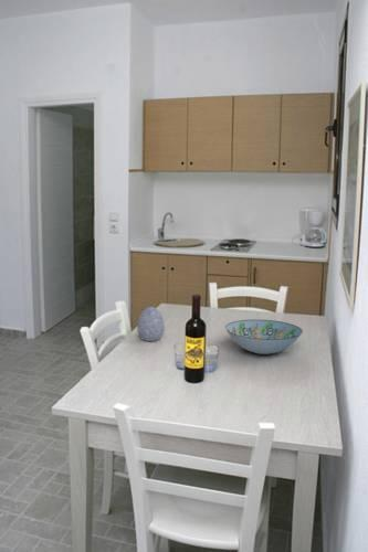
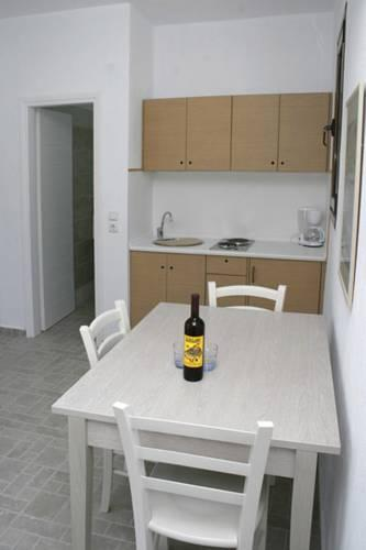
- decorative bowl [224,319,304,355]
- decorative egg [136,306,166,342]
